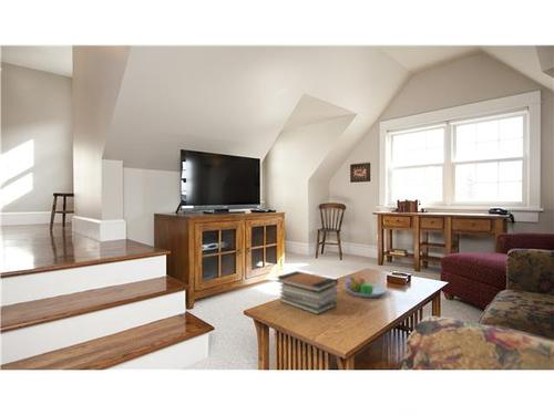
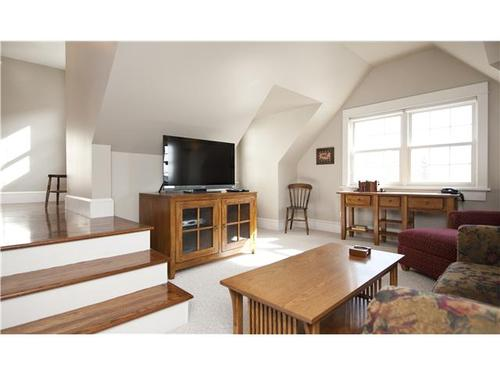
- fruit bowl [343,274,387,299]
- book stack [276,270,339,315]
